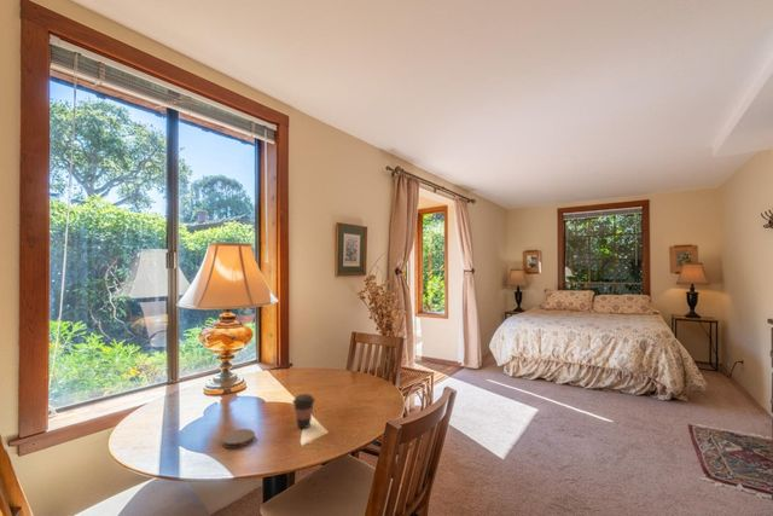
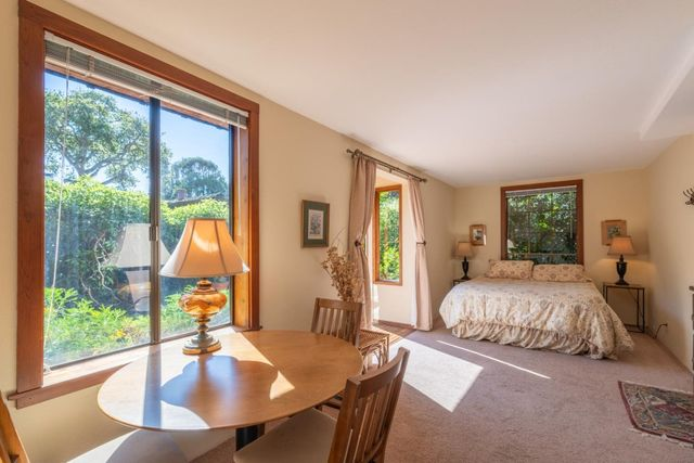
- coffee cup [291,393,316,429]
- coaster [221,428,256,450]
